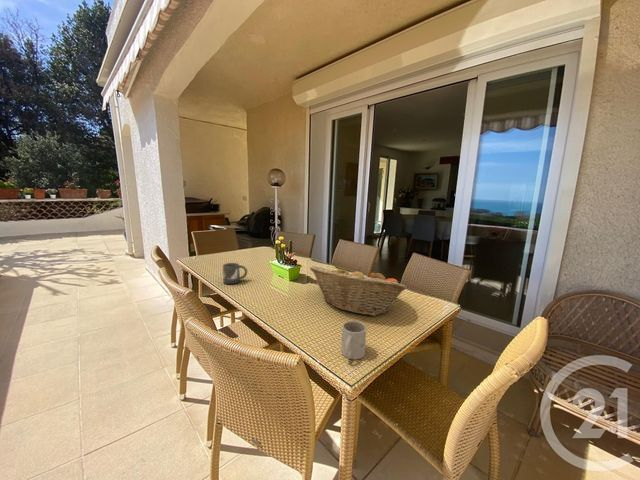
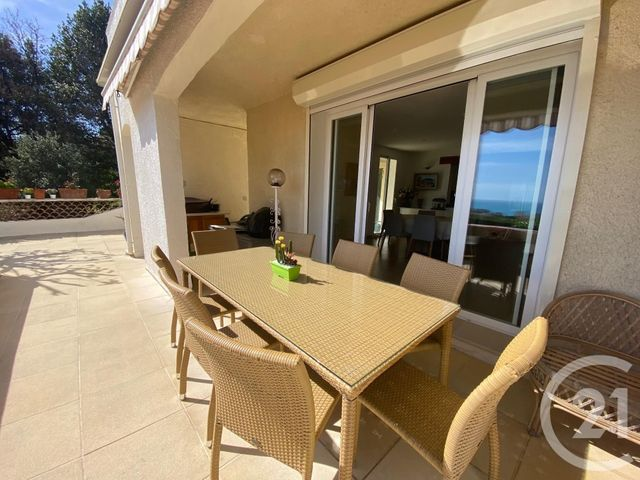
- fruit basket [309,265,408,317]
- mug [222,262,248,285]
- mug [340,320,367,360]
